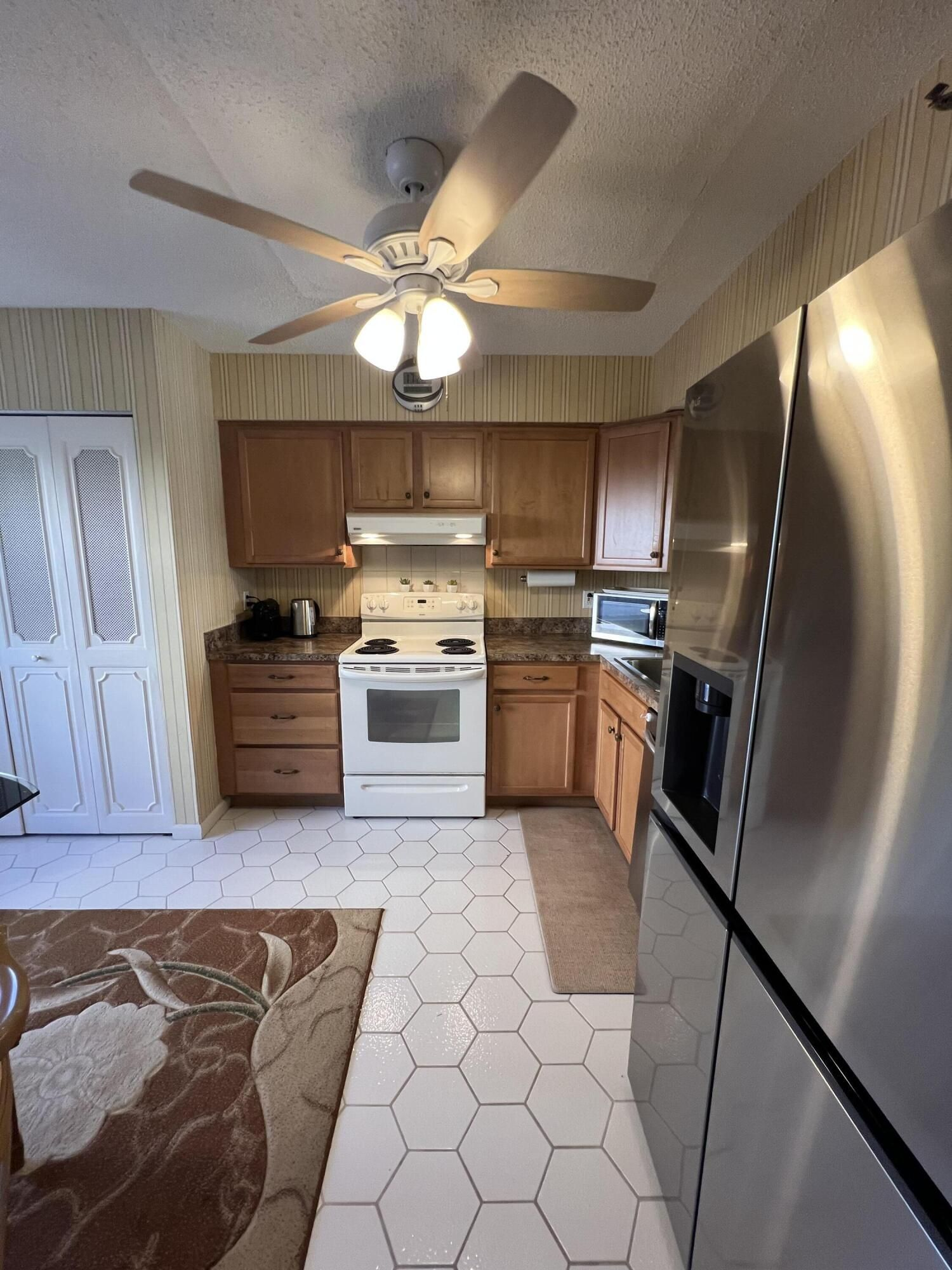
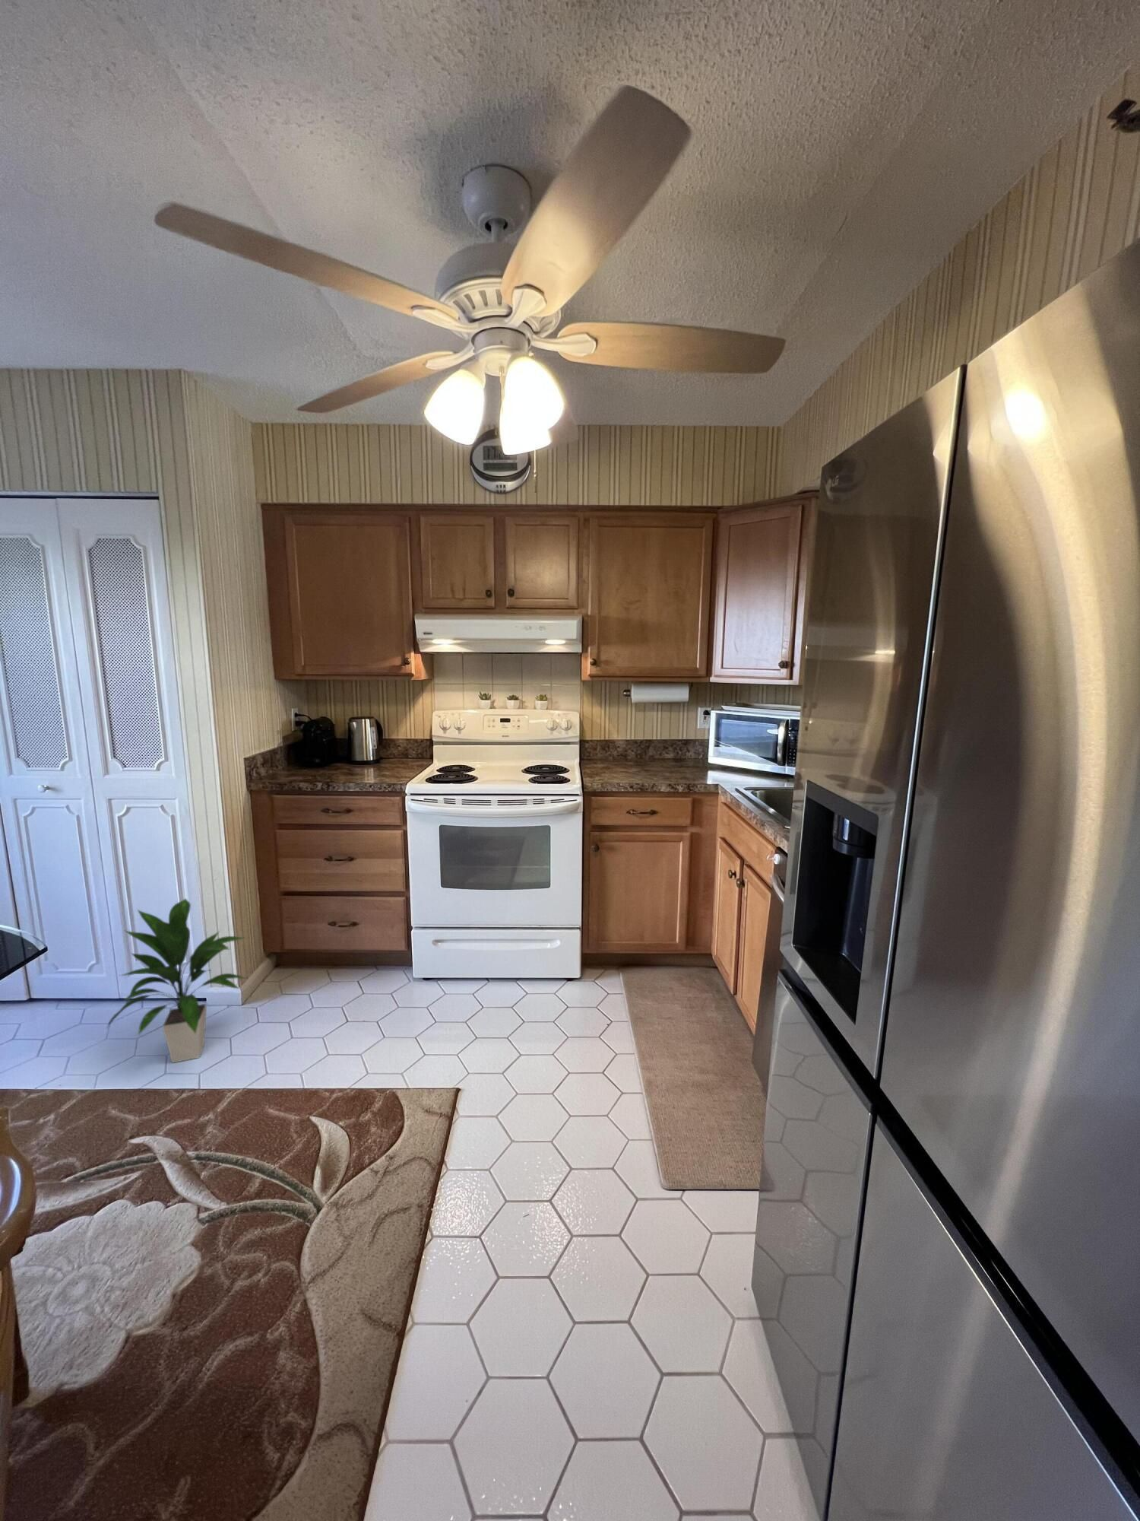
+ indoor plant [105,897,248,1064]
